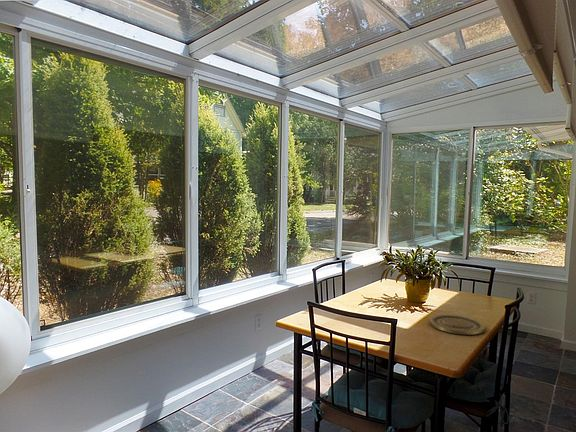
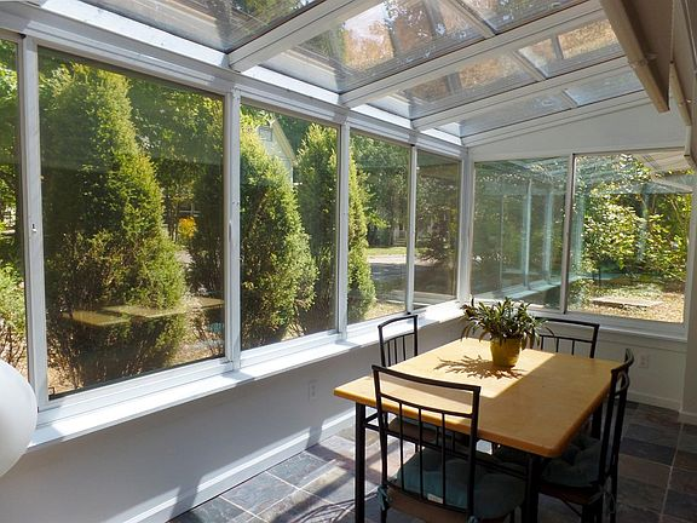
- plate [428,314,486,336]
